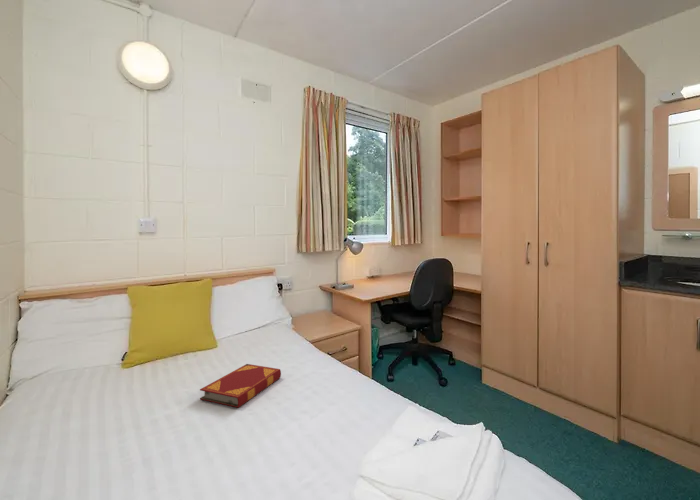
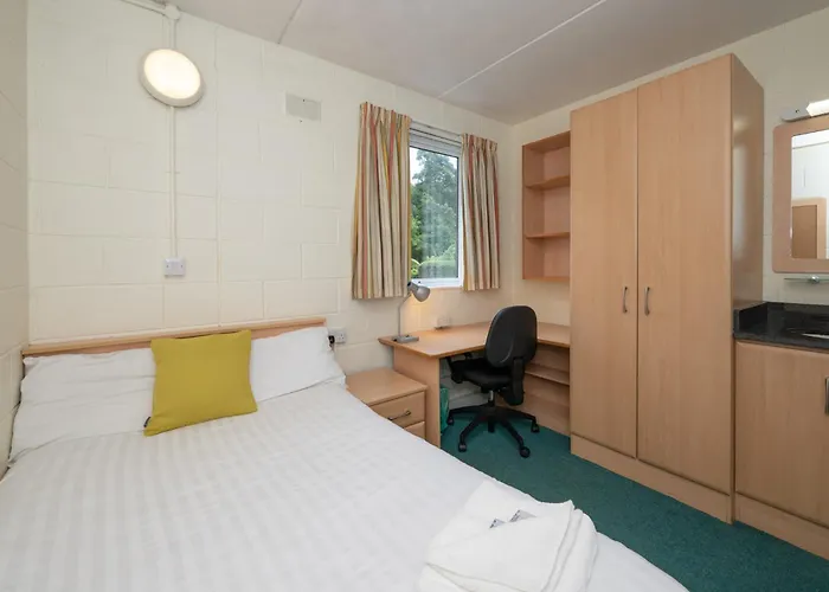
- hardback book [199,363,282,409]
